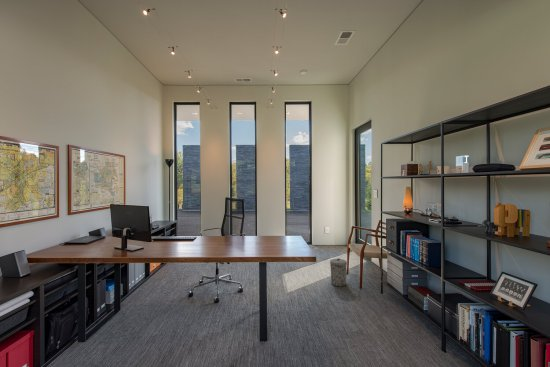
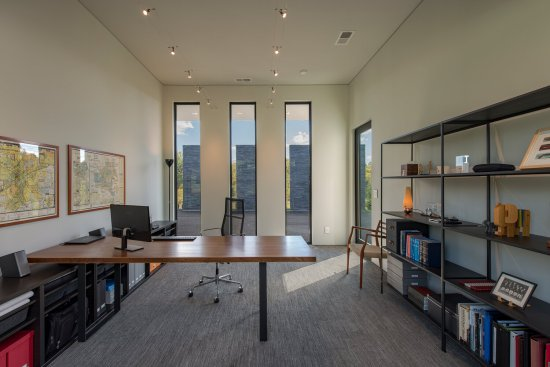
- trash can [329,258,348,287]
